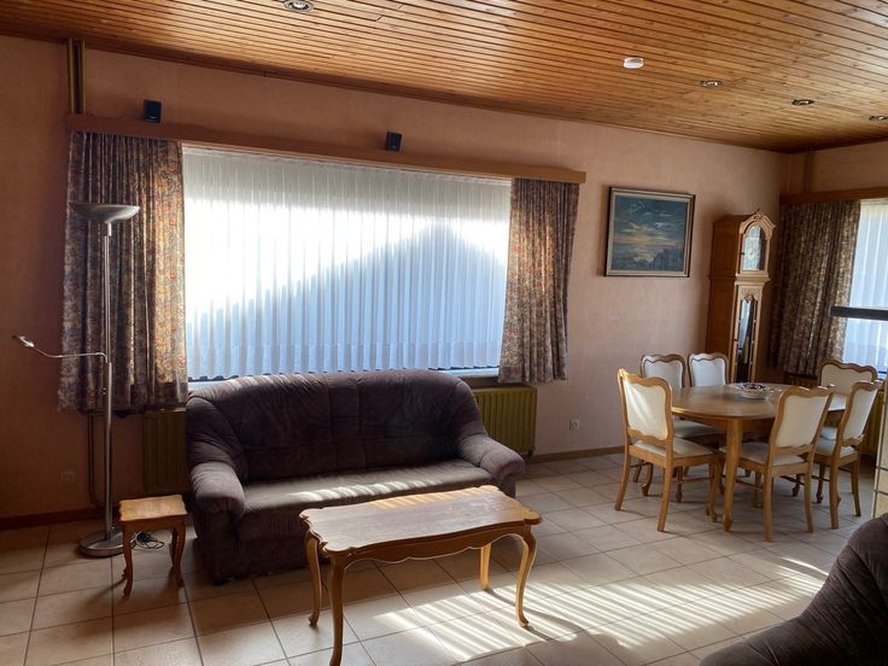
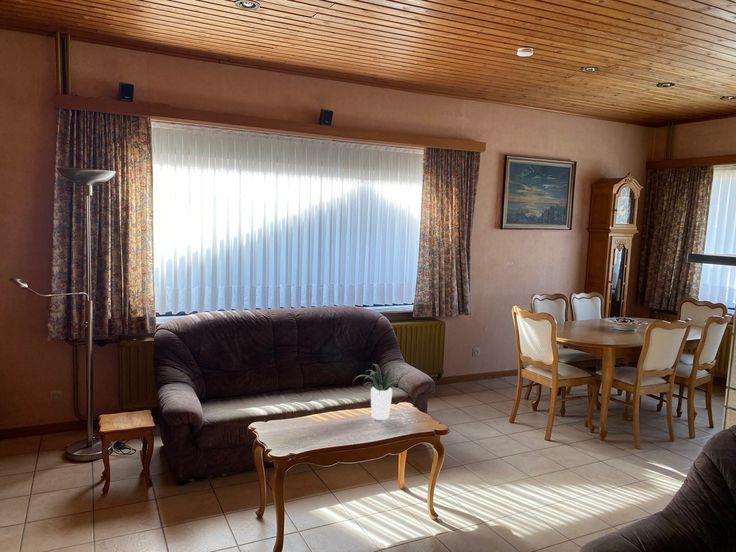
+ potted plant [351,363,413,421]
